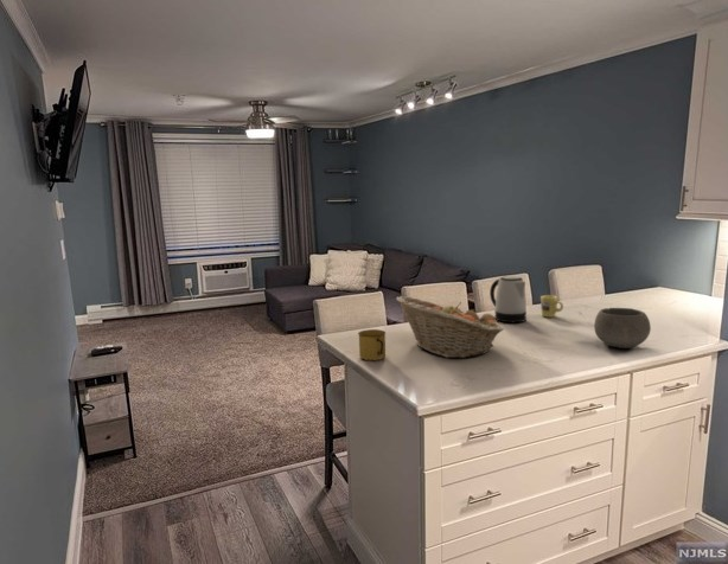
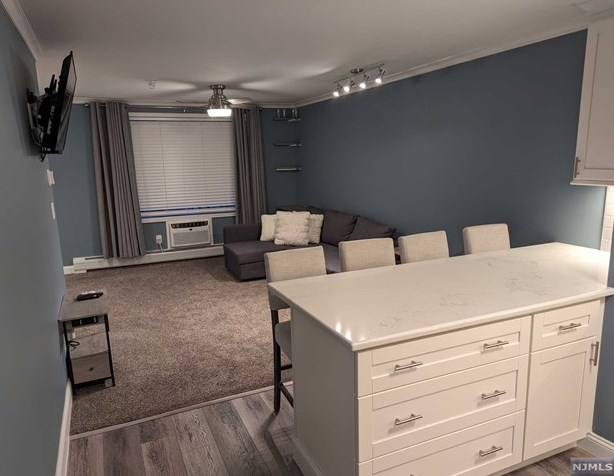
- mug [357,328,387,361]
- fruit basket [395,295,504,359]
- kettle [488,275,528,323]
- bowl [593,307,652,350]
- mug [539,294,564,319]
